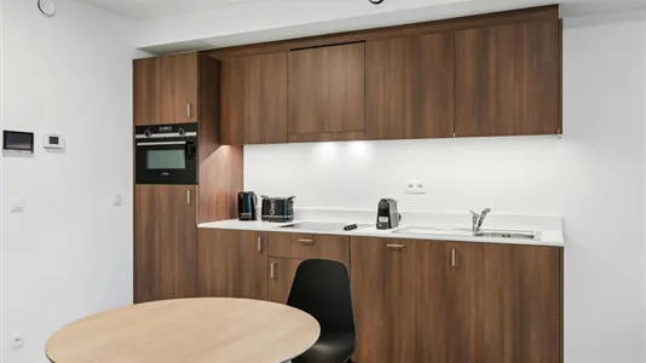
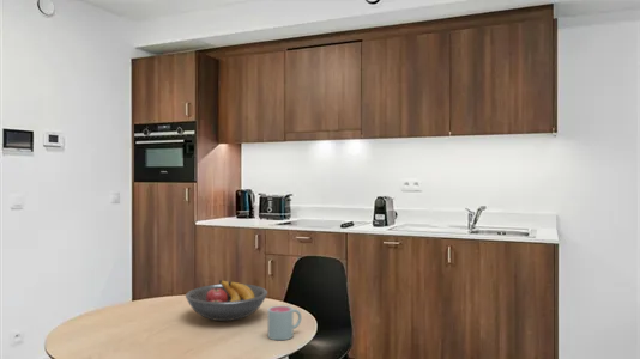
+ mug [267,305,303,341]
+ fruit bowl [185,279,268,322]
